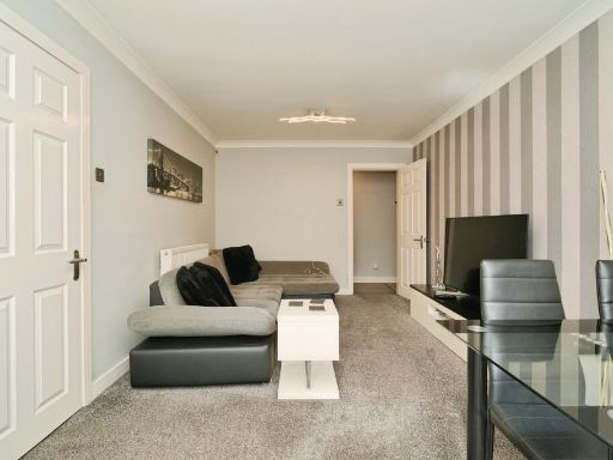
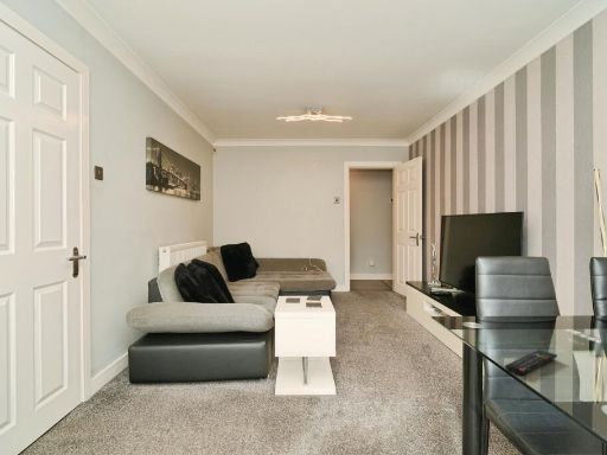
+ remote control [504,348,558,376]
